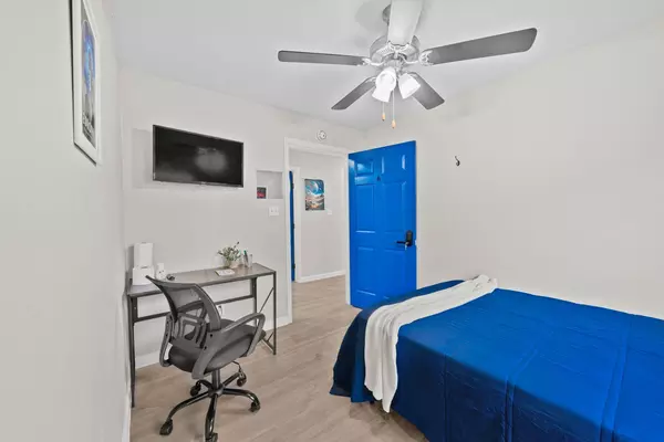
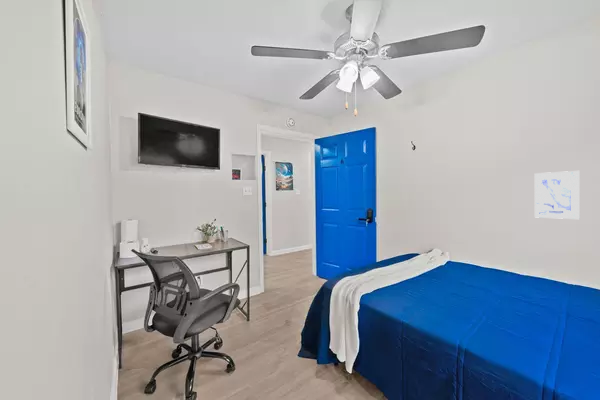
+ wall art [534,170,581,220]
